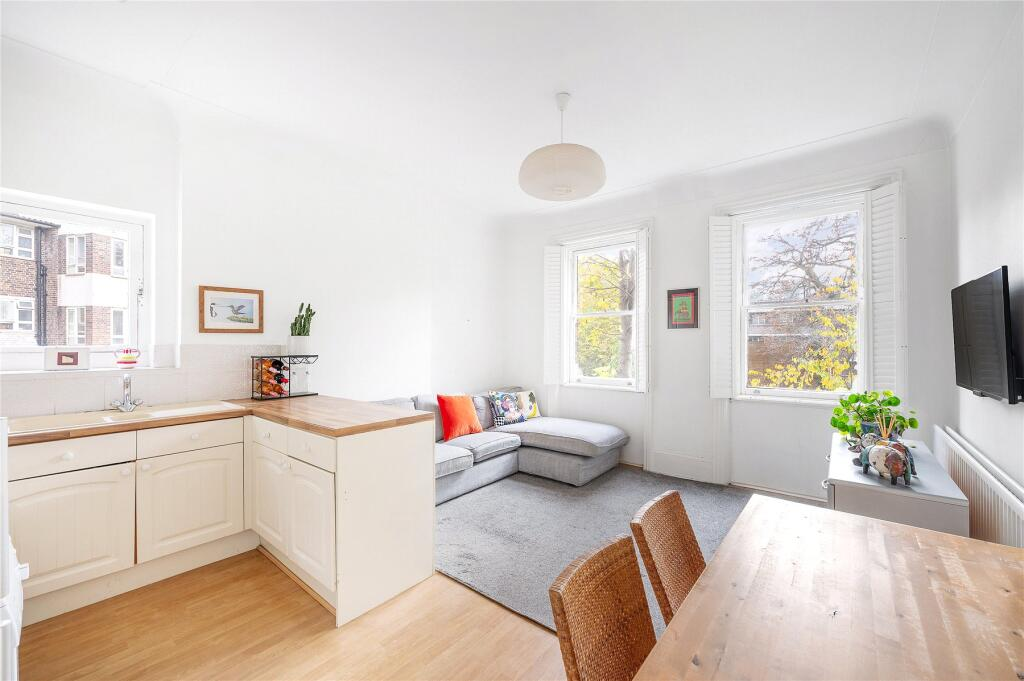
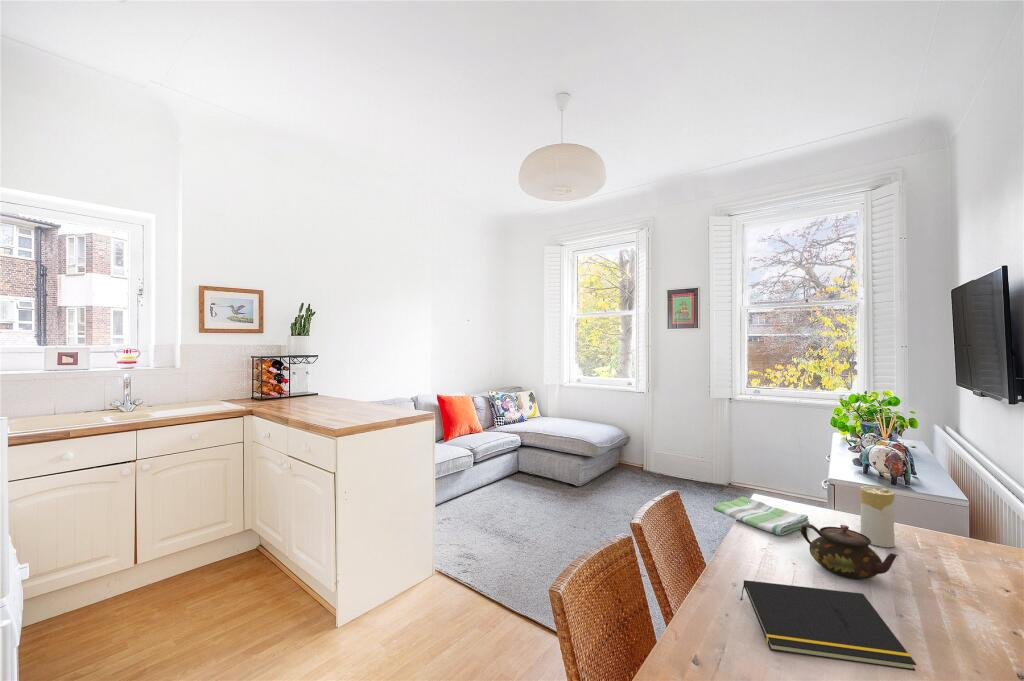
+ dish towel [712,496,810,536]
+ notepad [740,579,917,672]
+ teapot [799,523,899,581]
+ candle [860,485,896,548]
